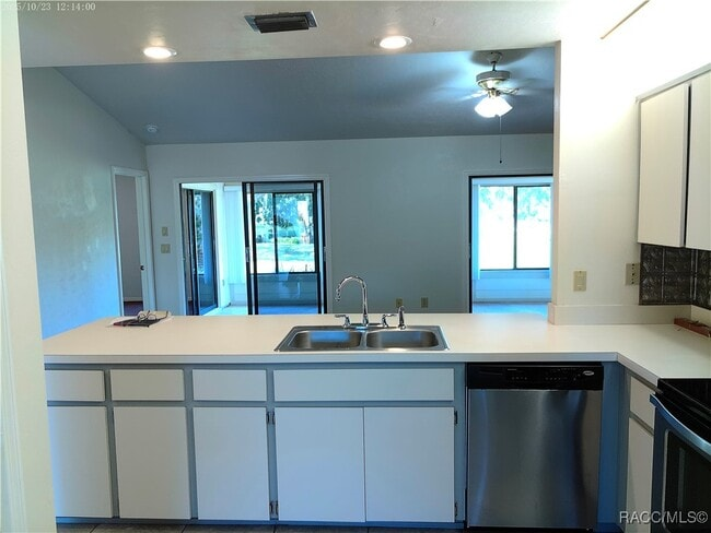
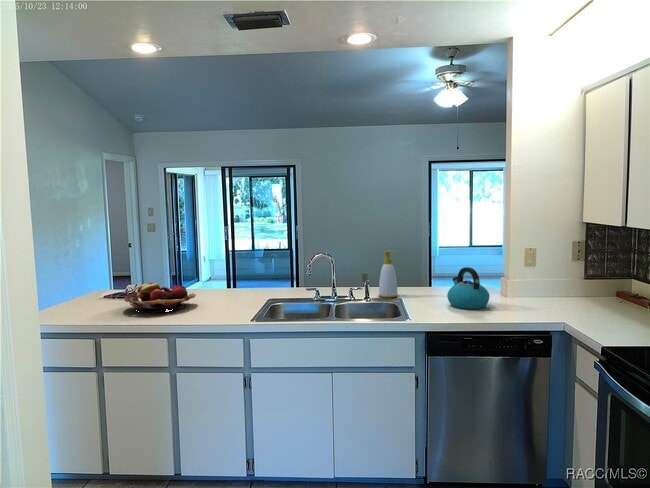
+ soap bottle [378,250,399,299]
+ fruit basket [123,282,197,313]
+ kettle [446,266,491,310]
